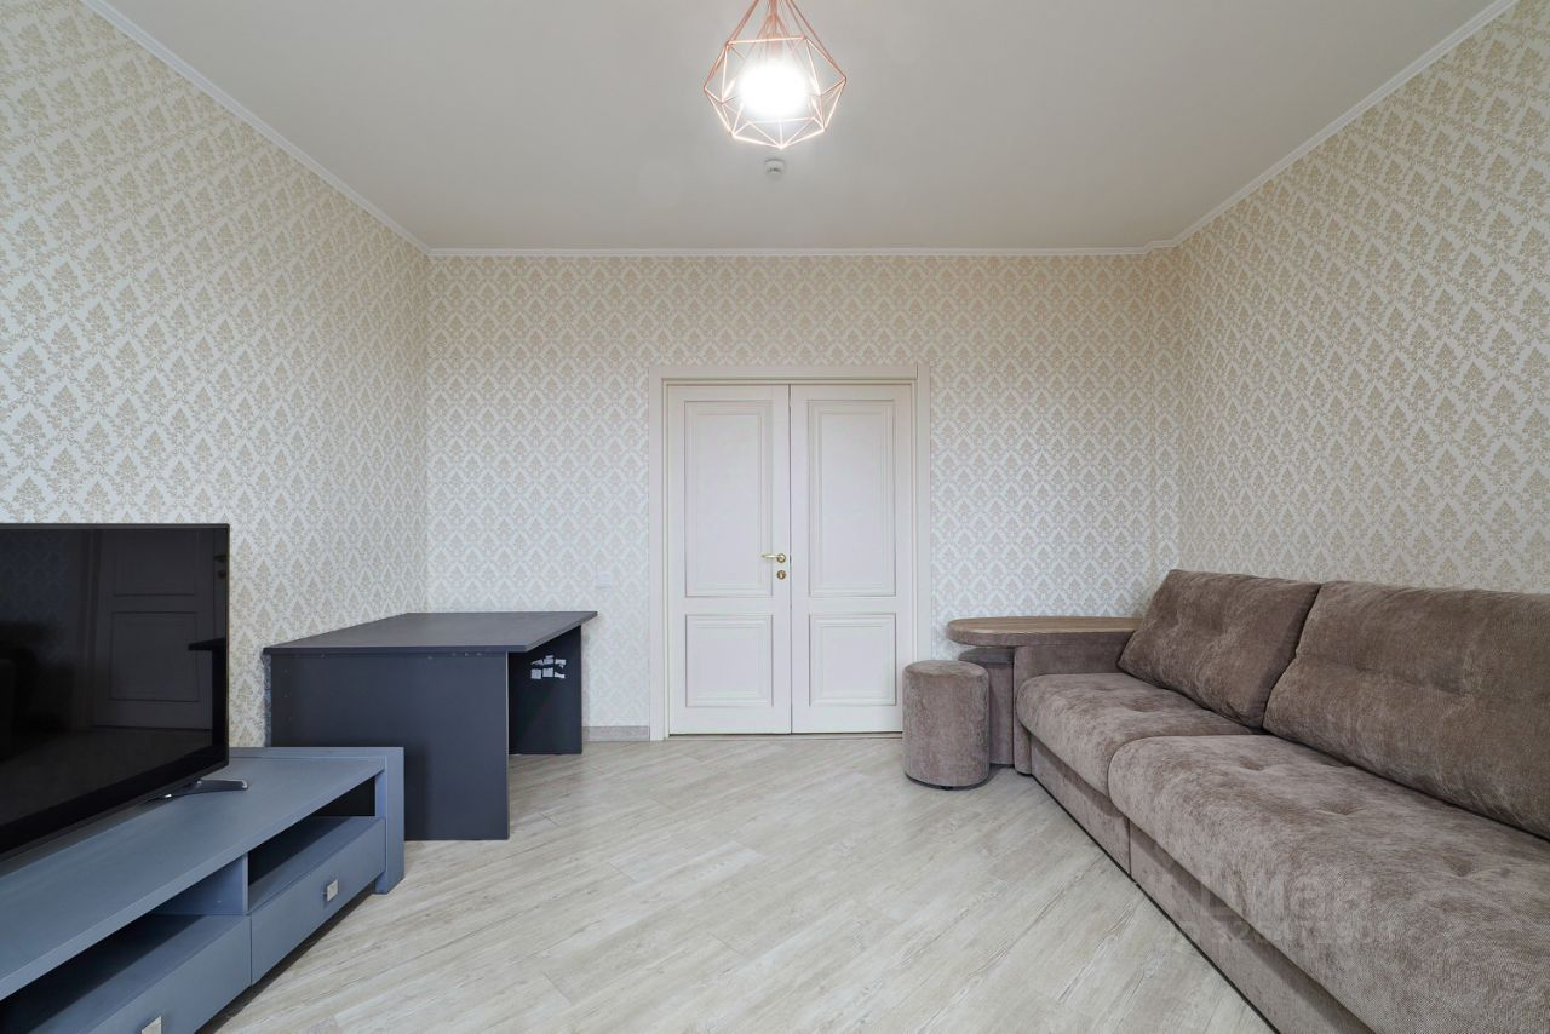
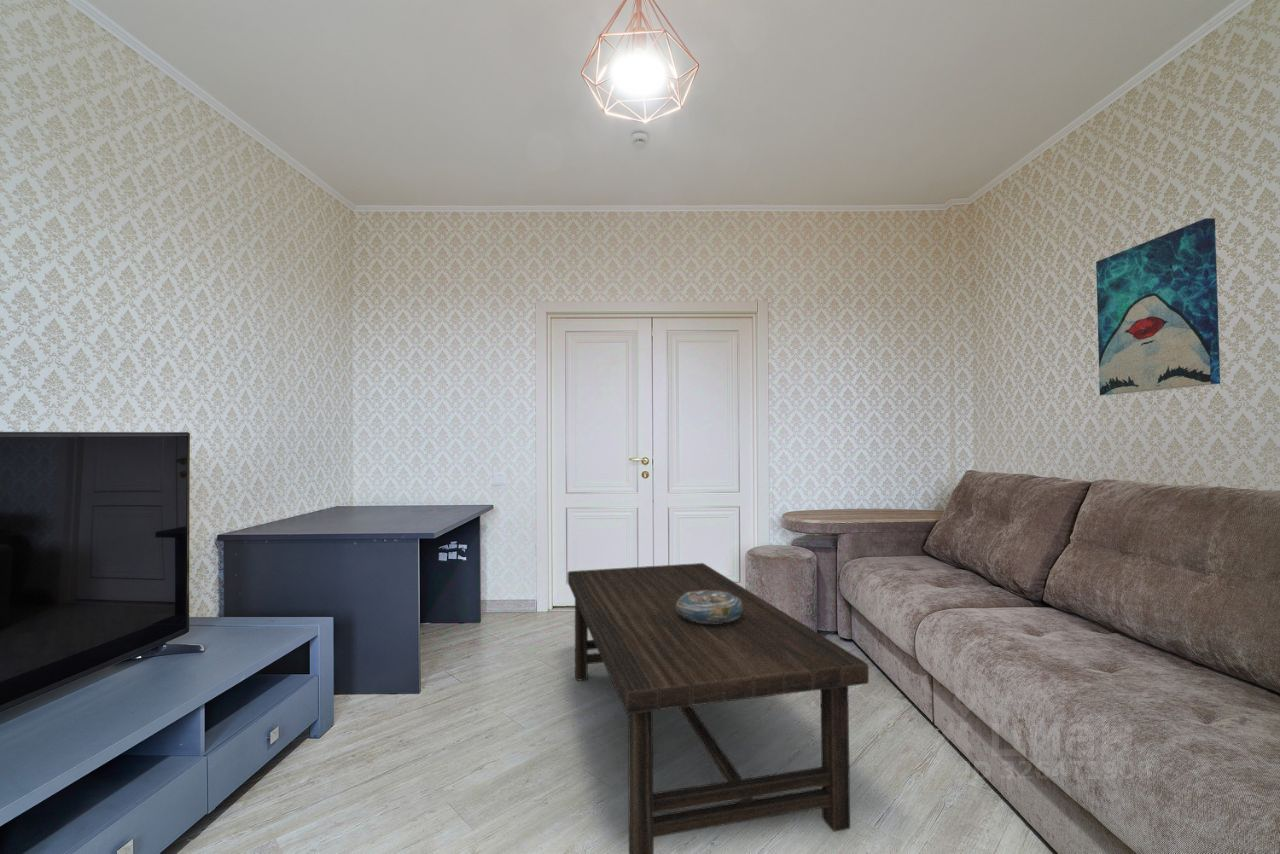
+ coffee table [567,562,870,854]
+ decorative bowl [676,590,743,624]
+ wall art [1095,217,1221,396]
